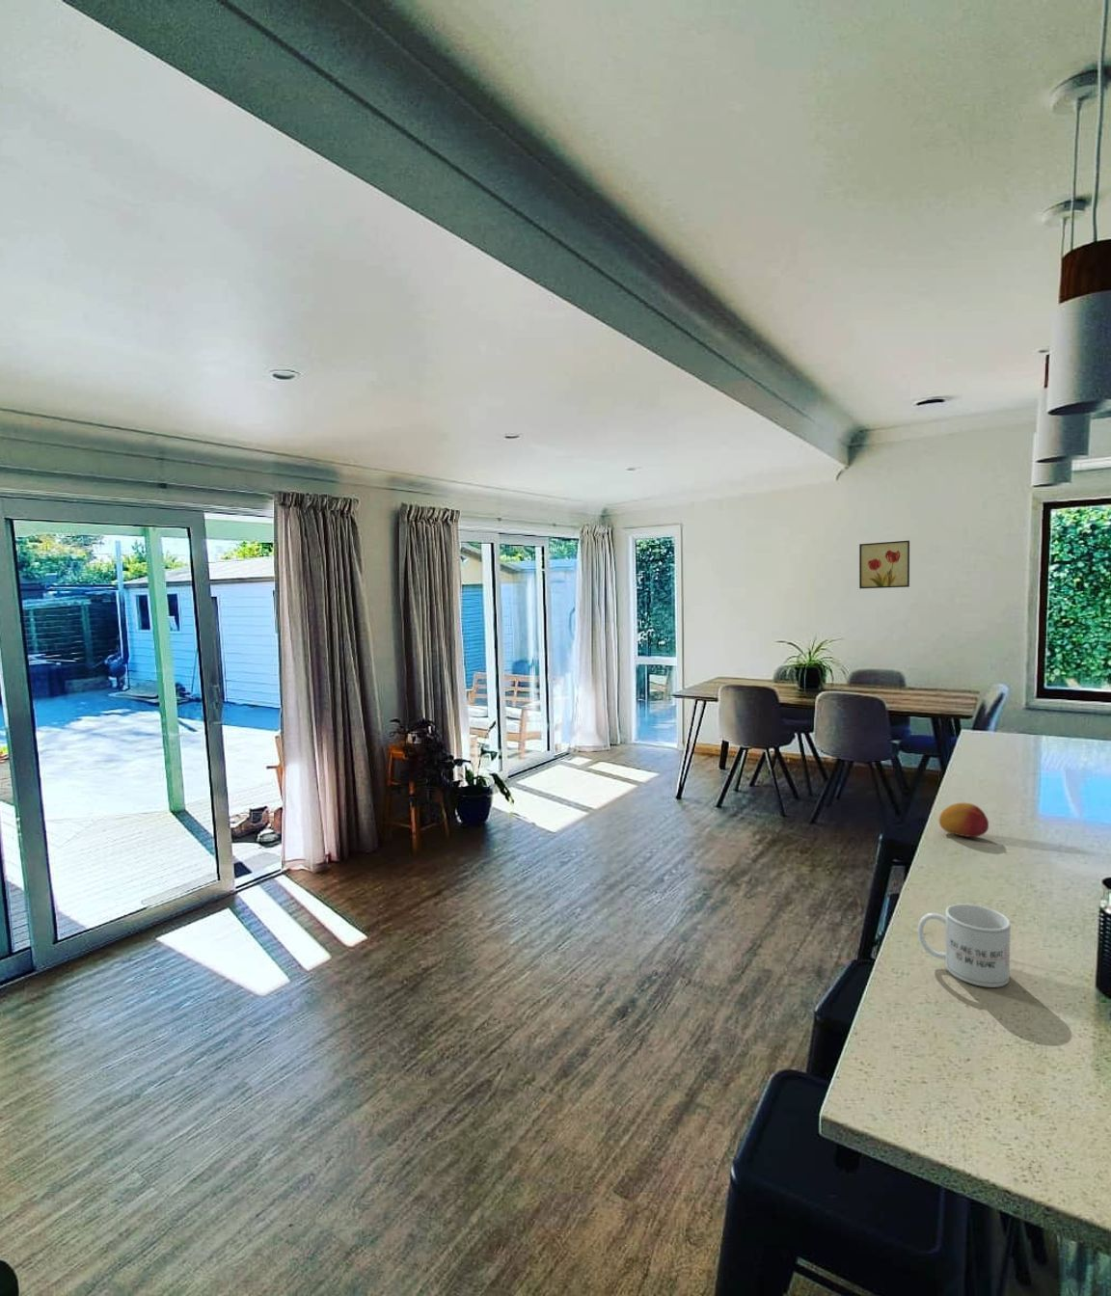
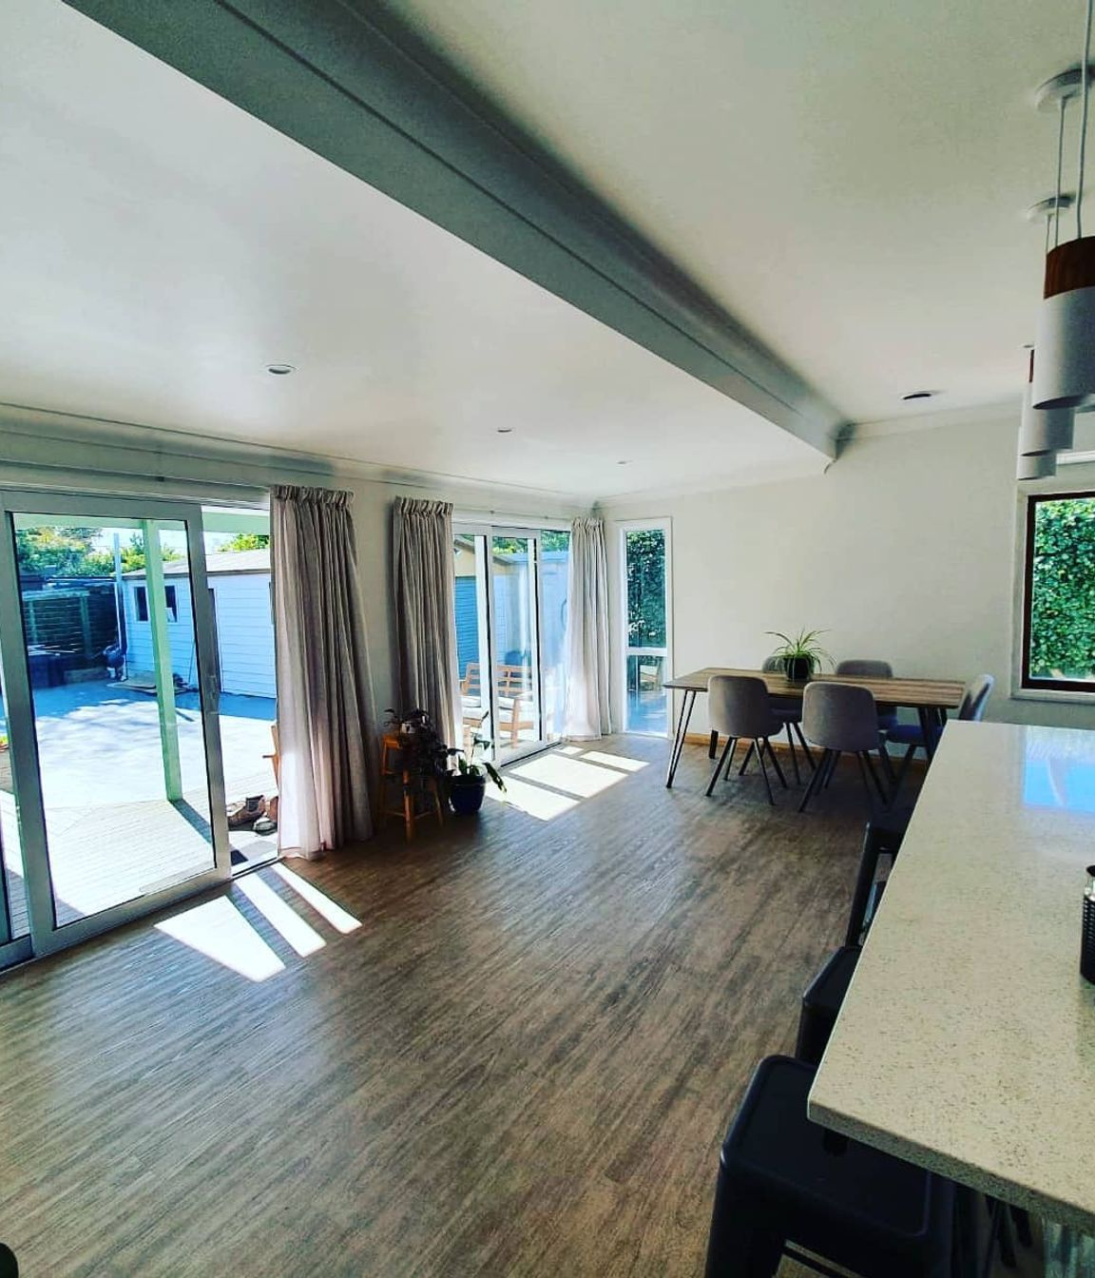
- mug [917,904,1012,989]
- wall art [859,539,910,590]
- fruit [938,802,990,838]
